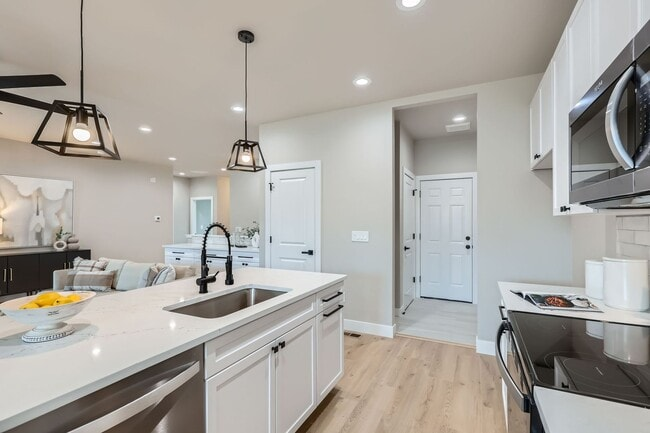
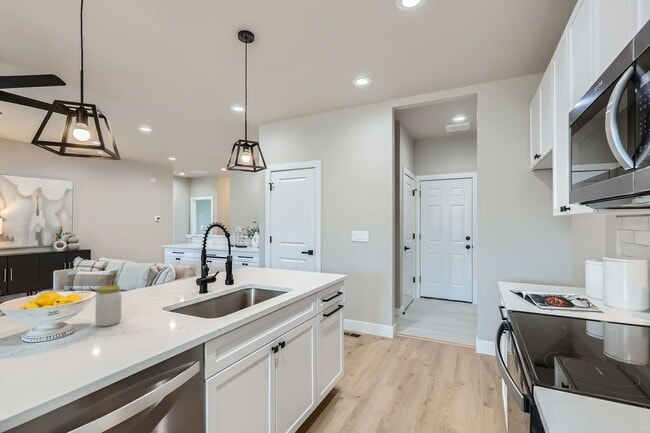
+ jar [94,284,122,327]
